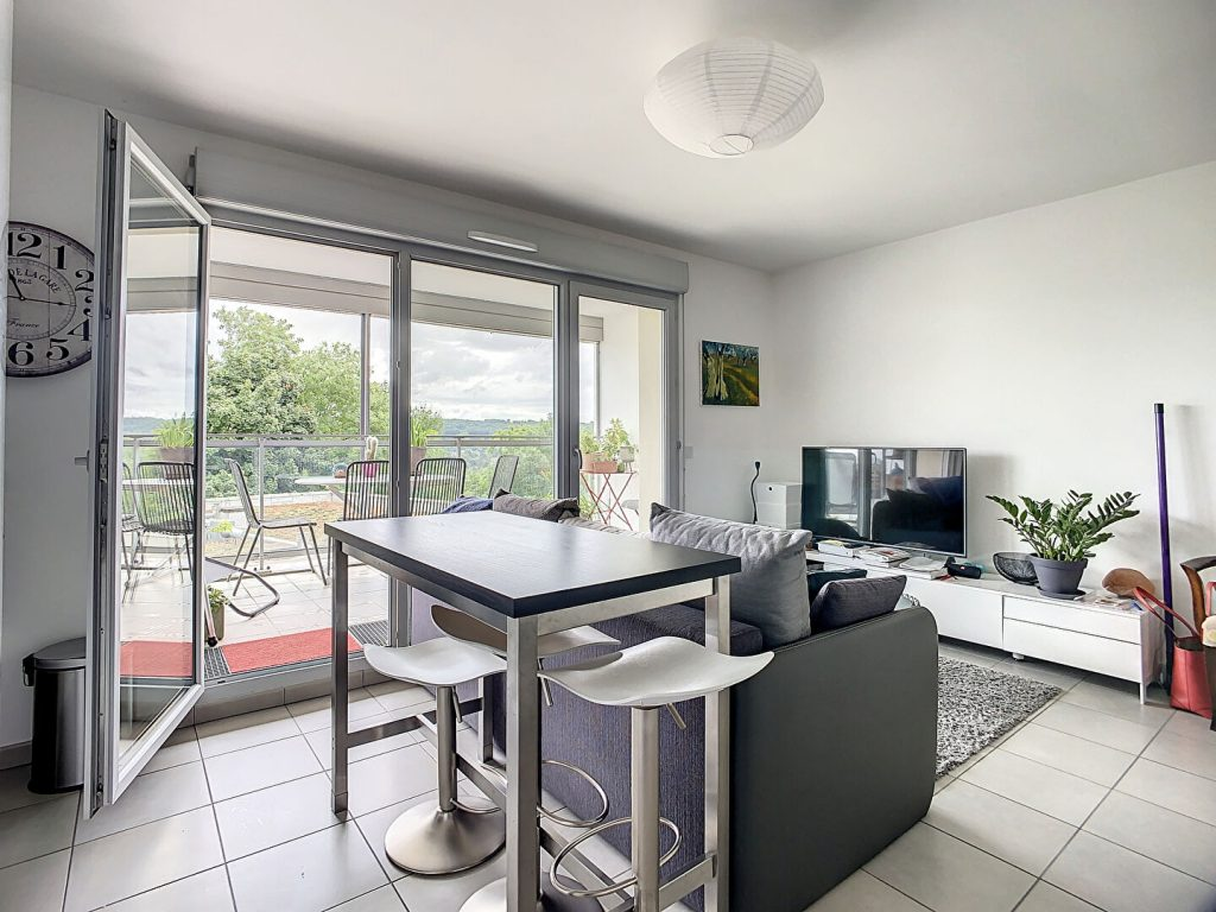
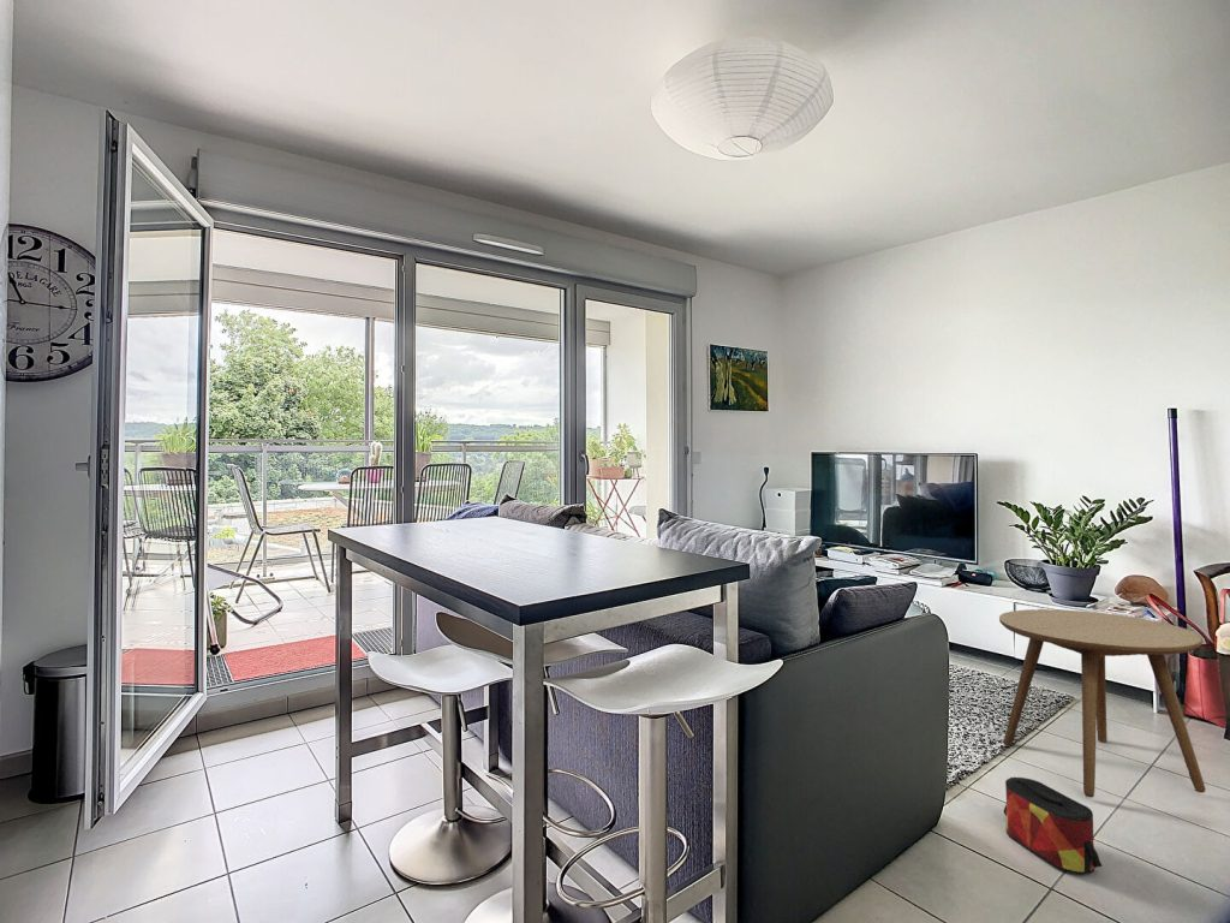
+ side table [998,608,1207,799]
+ bag [1003,776,1103,875]
